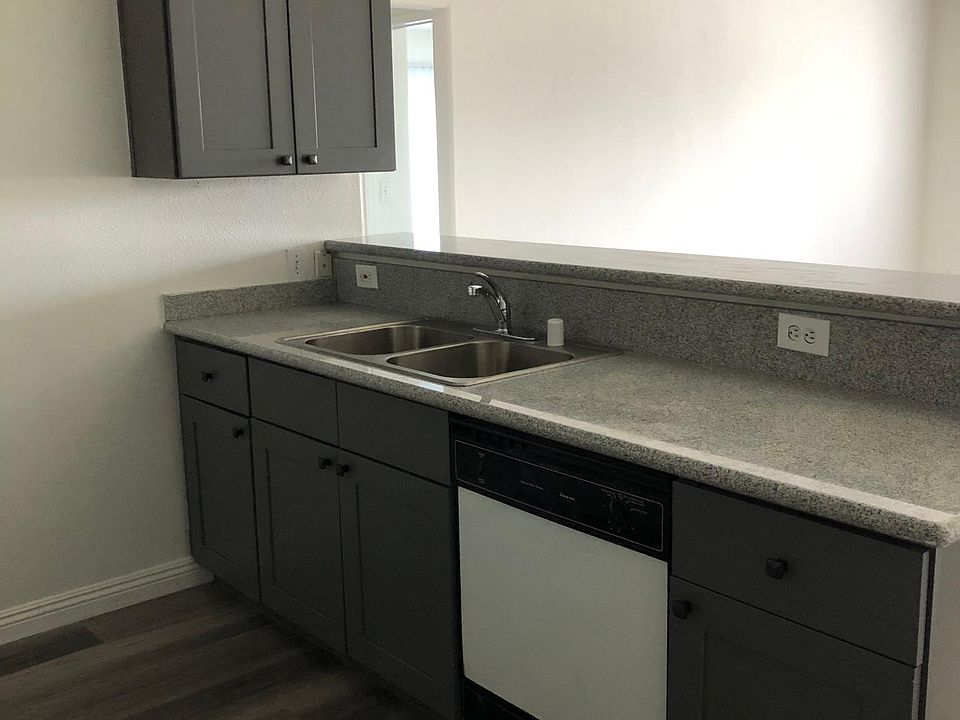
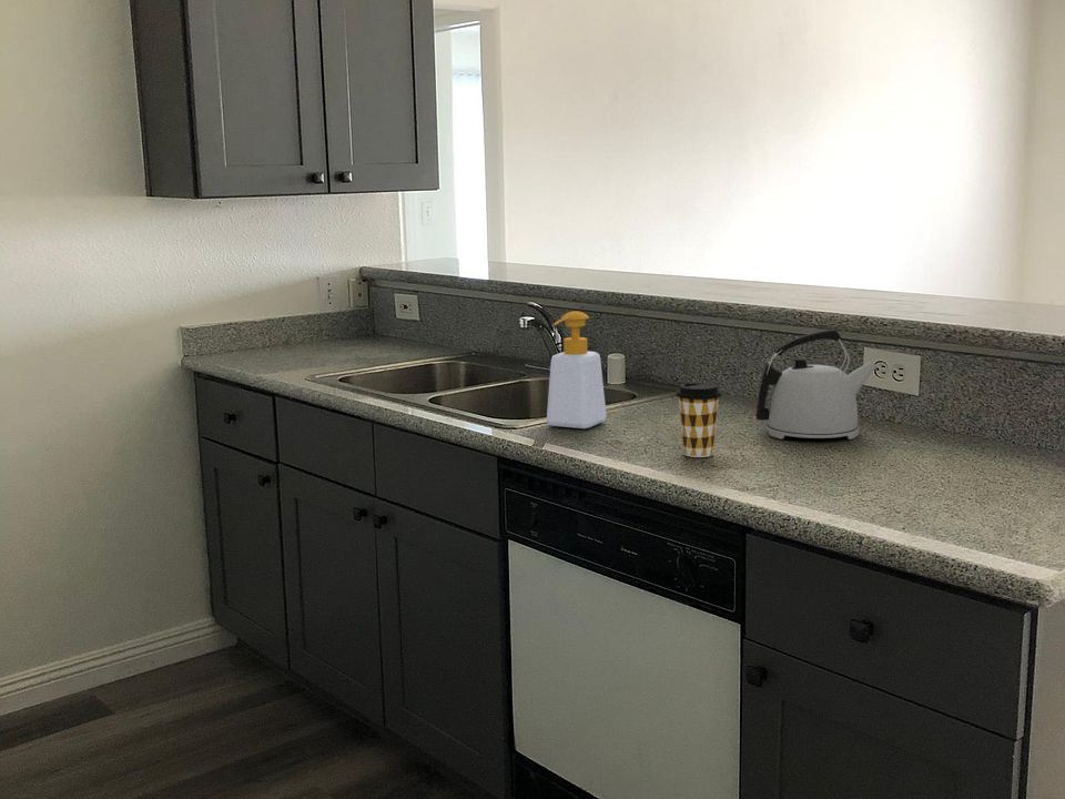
+ kettle [754,328,879,441]
+ coffee cup [674,382,722,458]
+ soap bottle [546,311,607,429]
